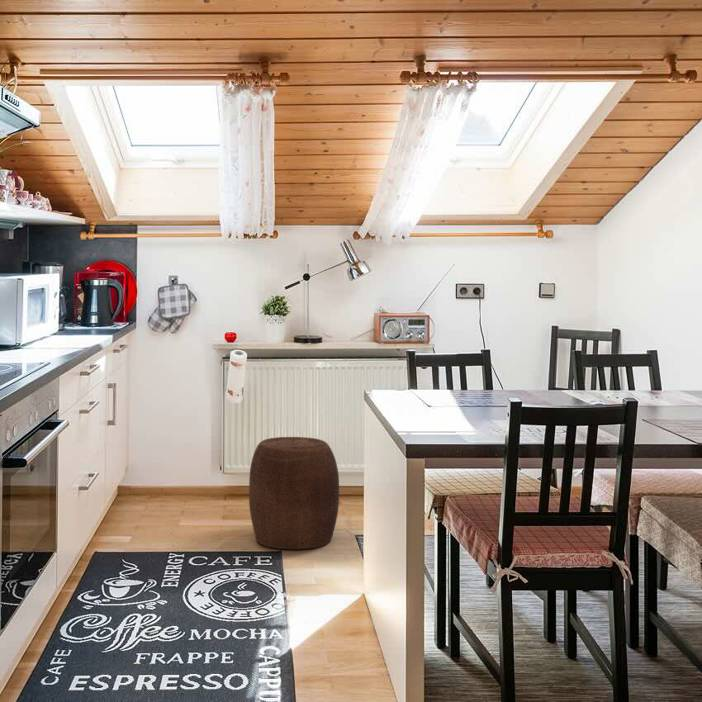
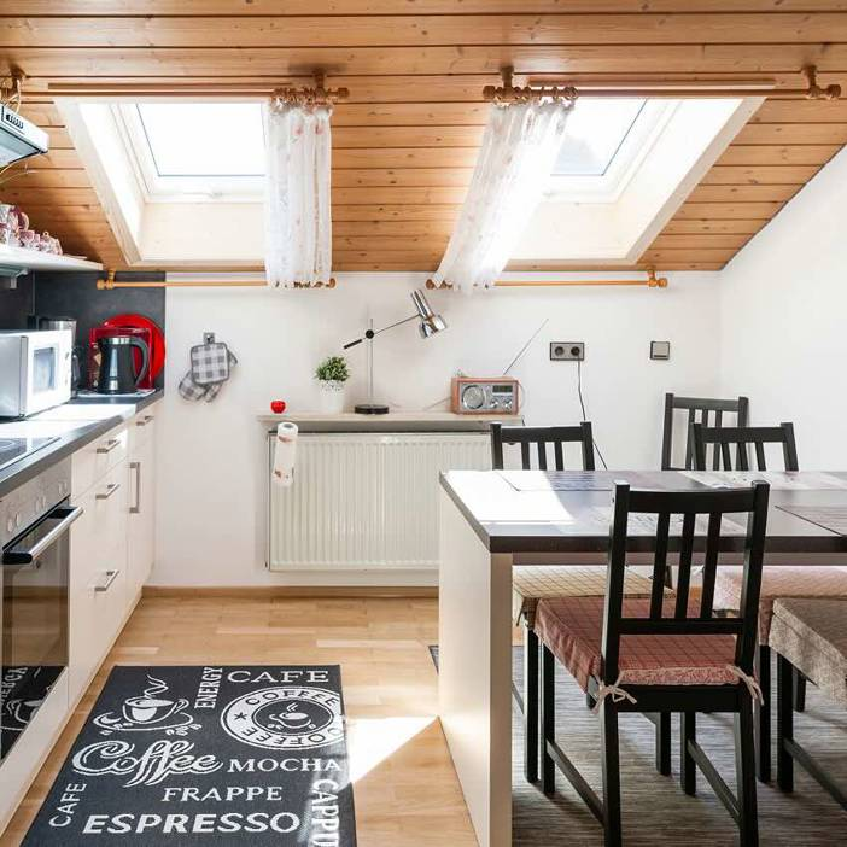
- stool [248,436,340,550]
